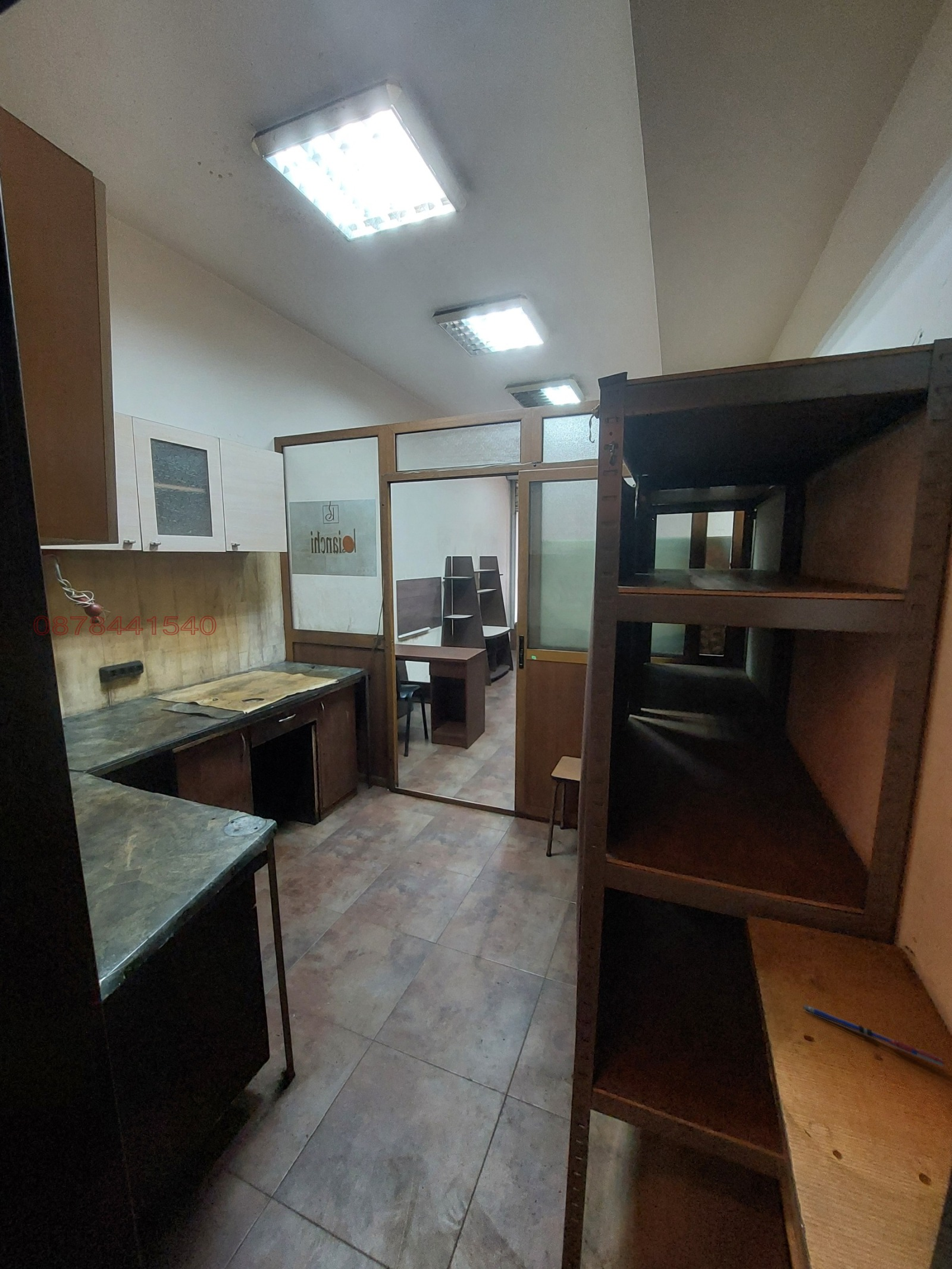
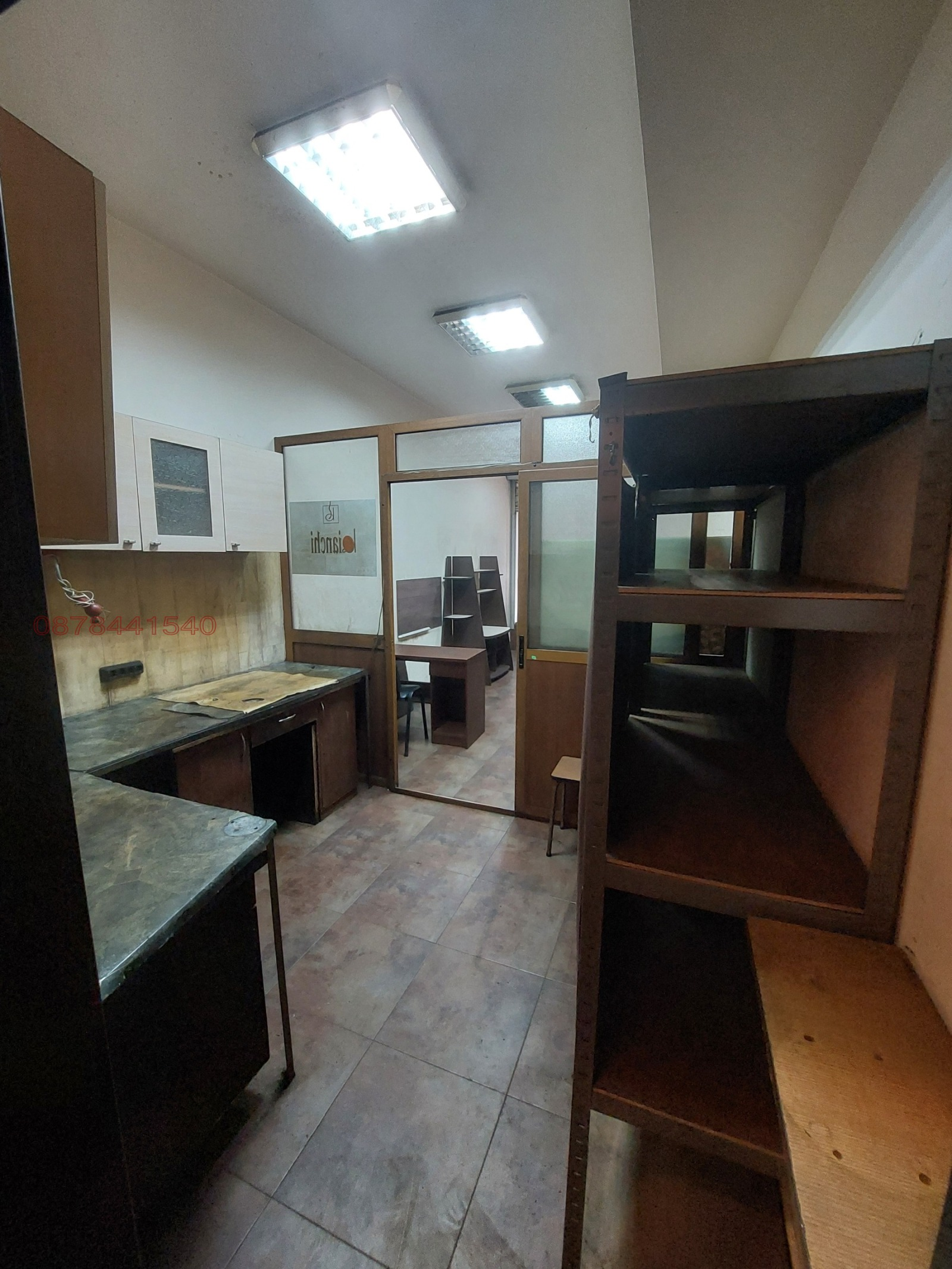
- pen [803,1004,944,1067]
